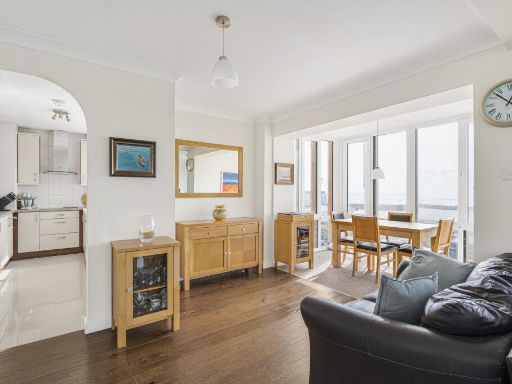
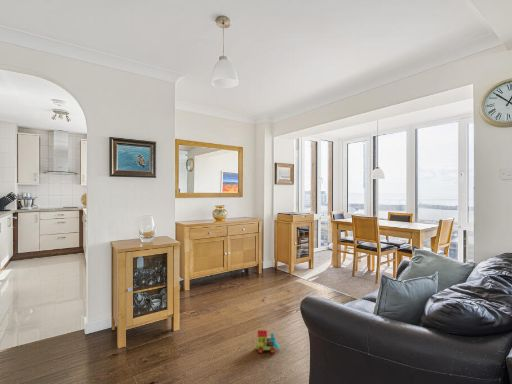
+ toy train [255,329,281,355]
